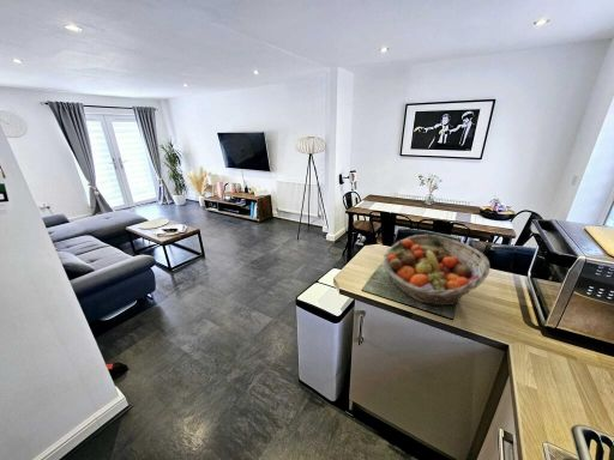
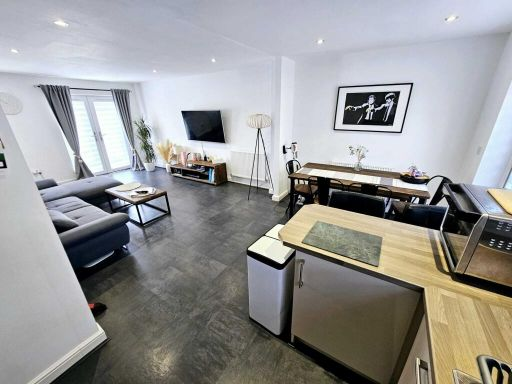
- fruit basket [381,234,490,307]
